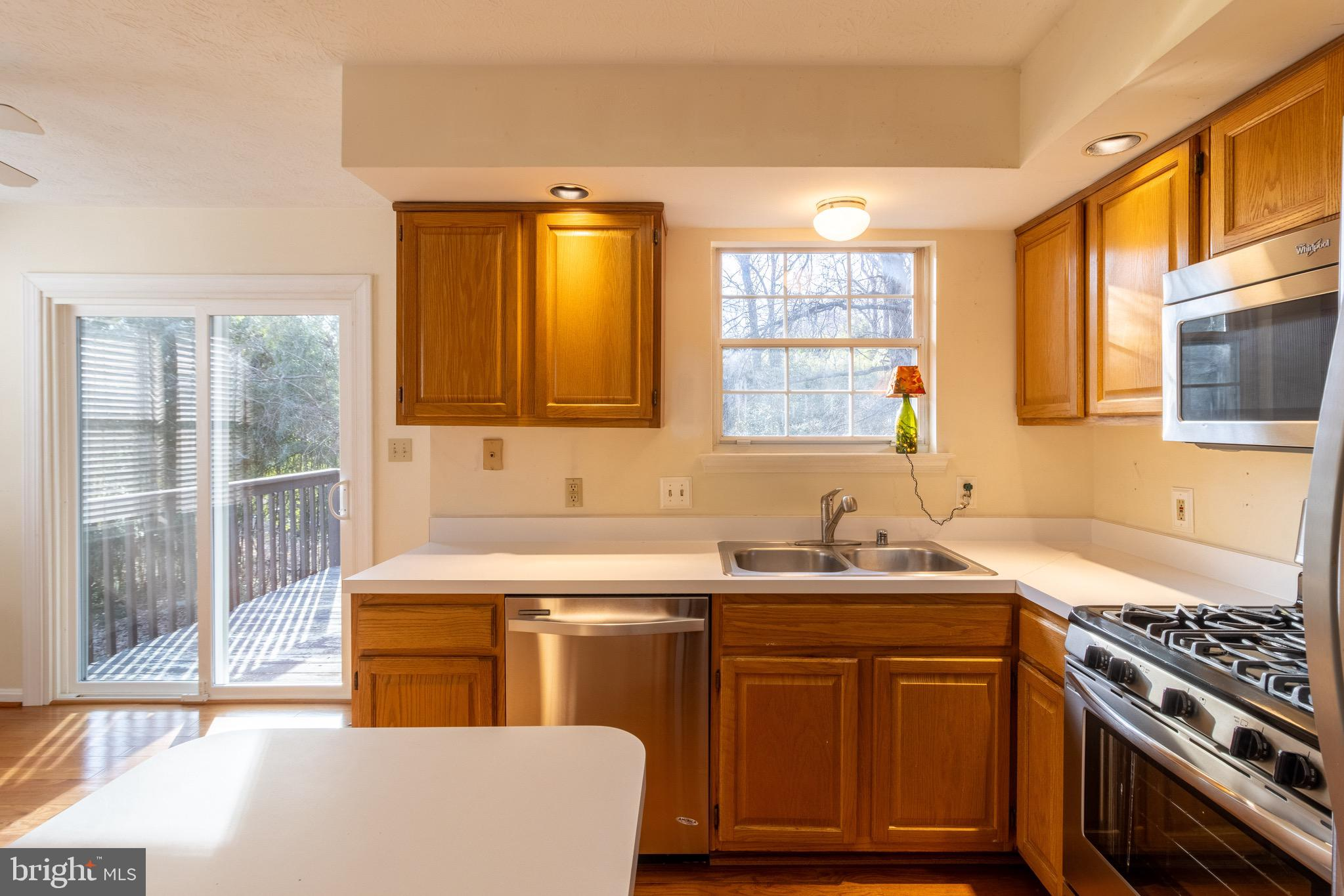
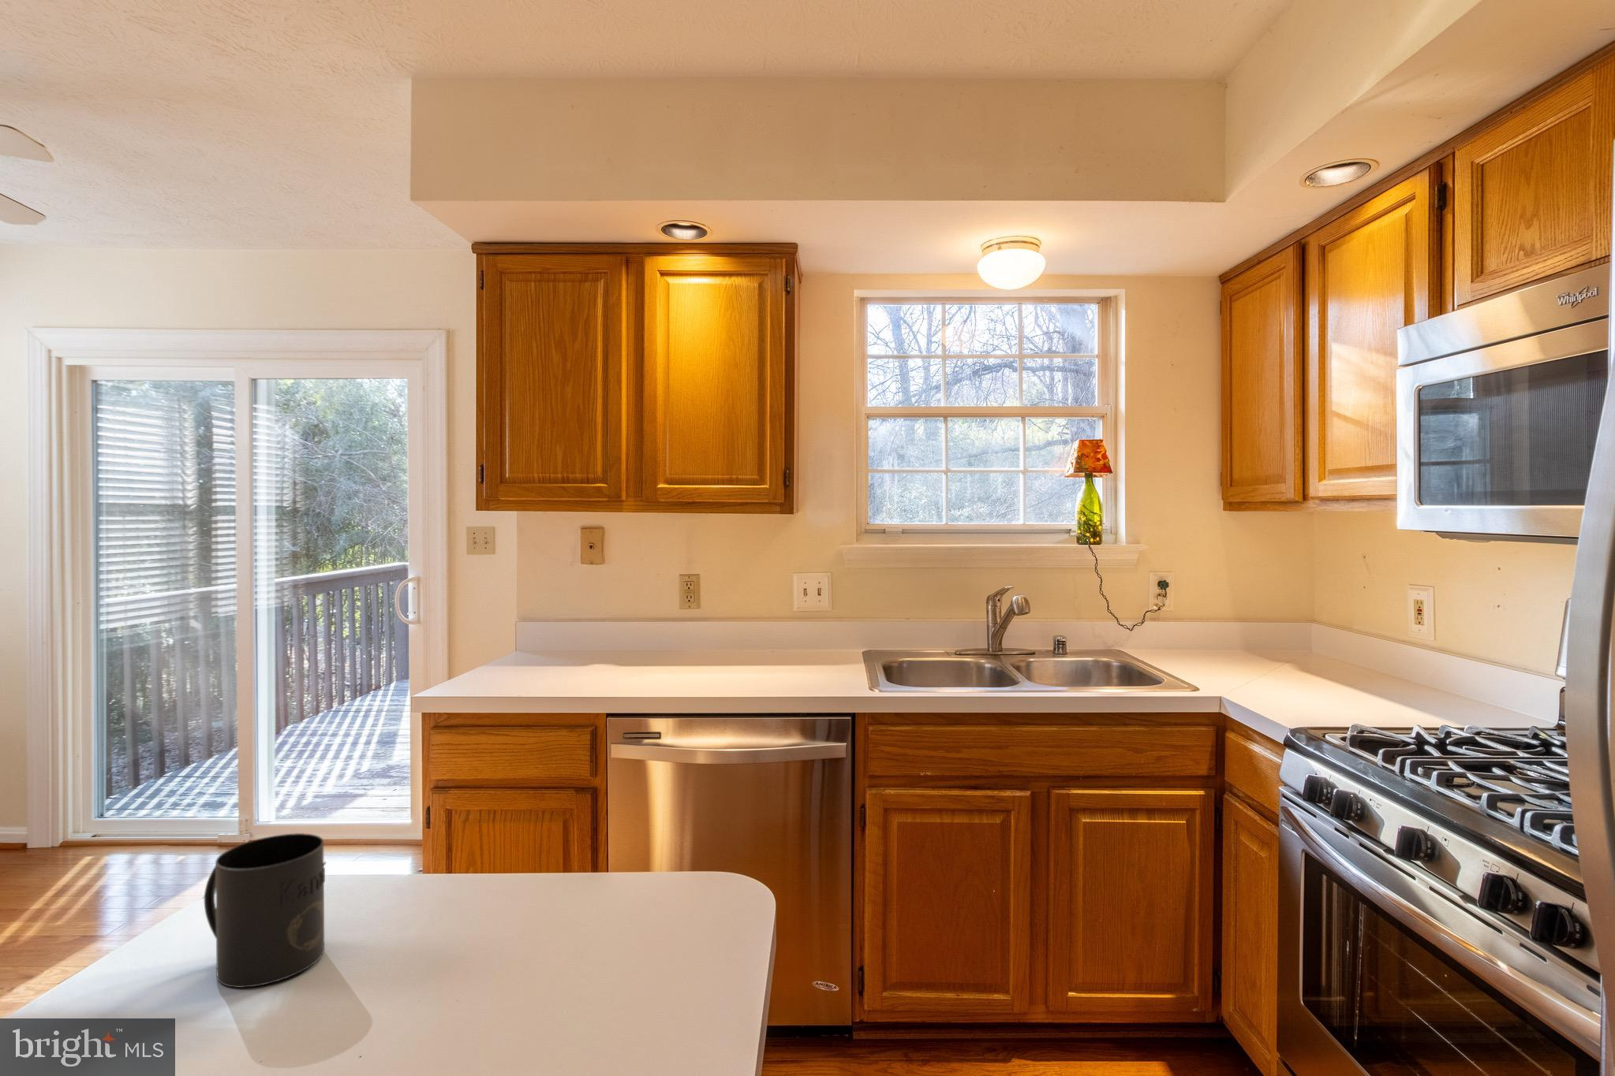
+ mug [203,832,327,988]
